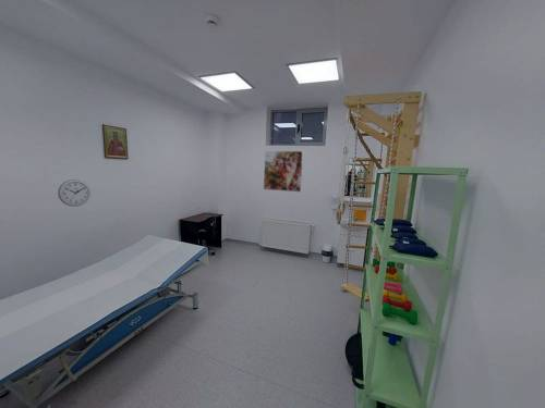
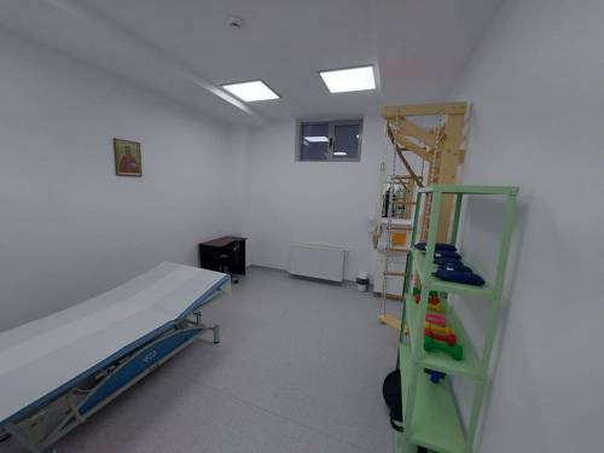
- wall clock [57,178,92,208]
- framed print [263,150,304,193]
